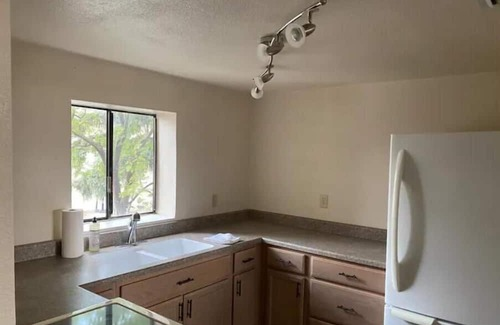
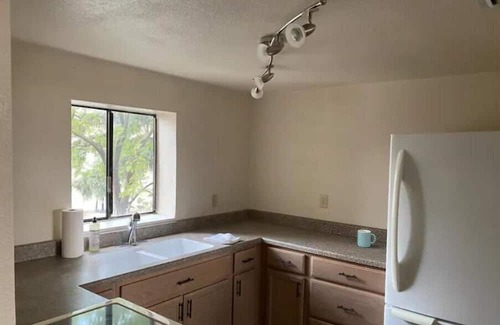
+ mug [357,229,377,248]
